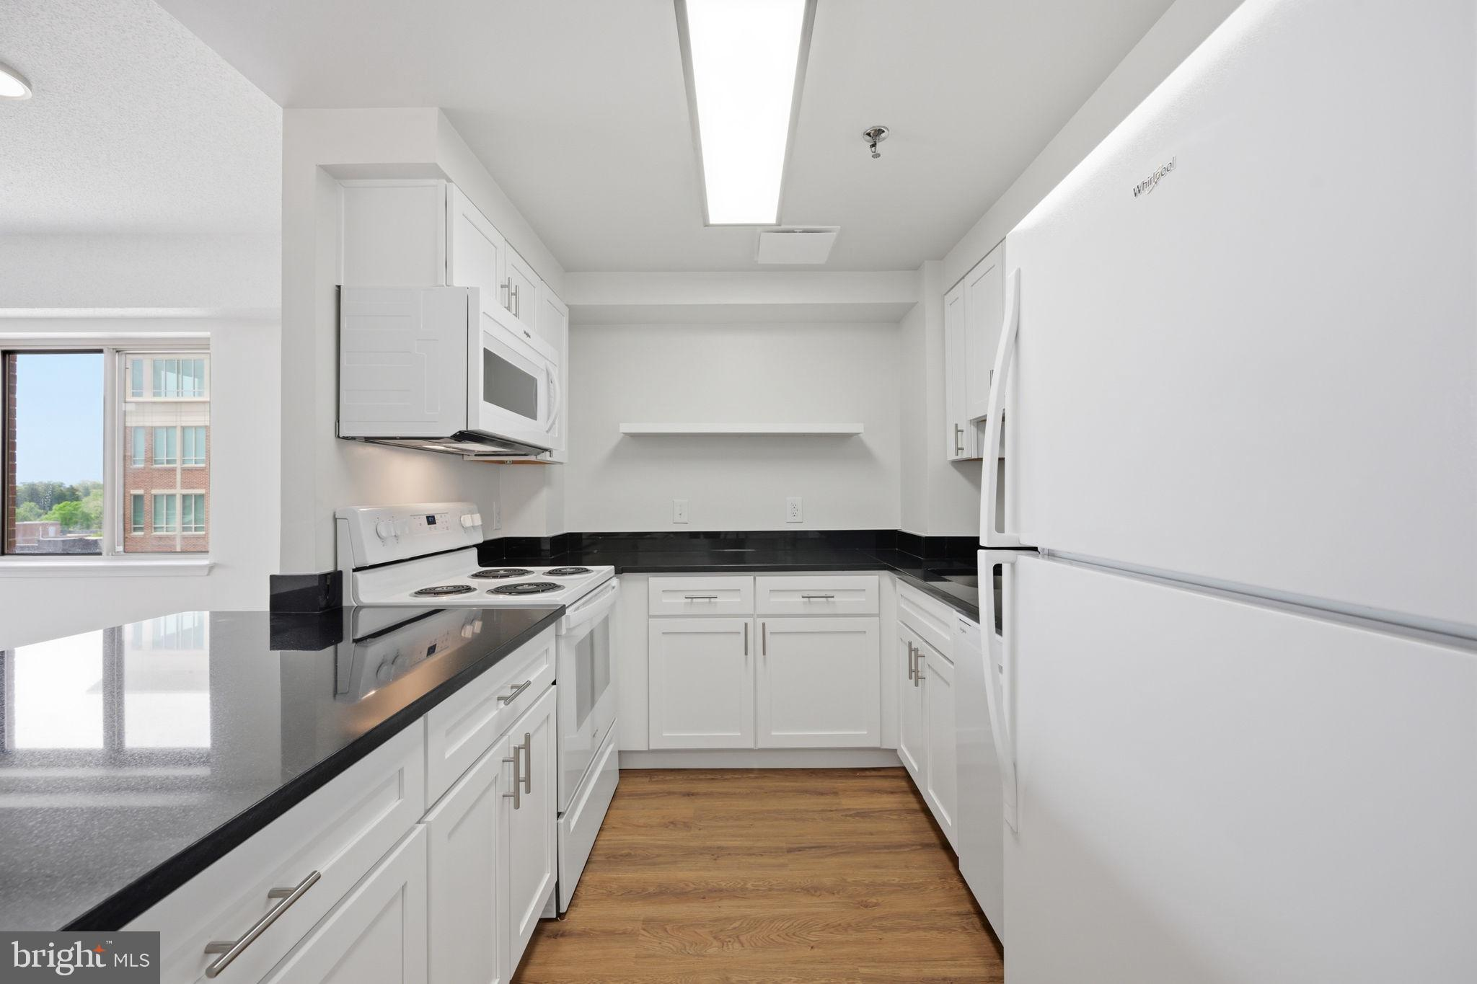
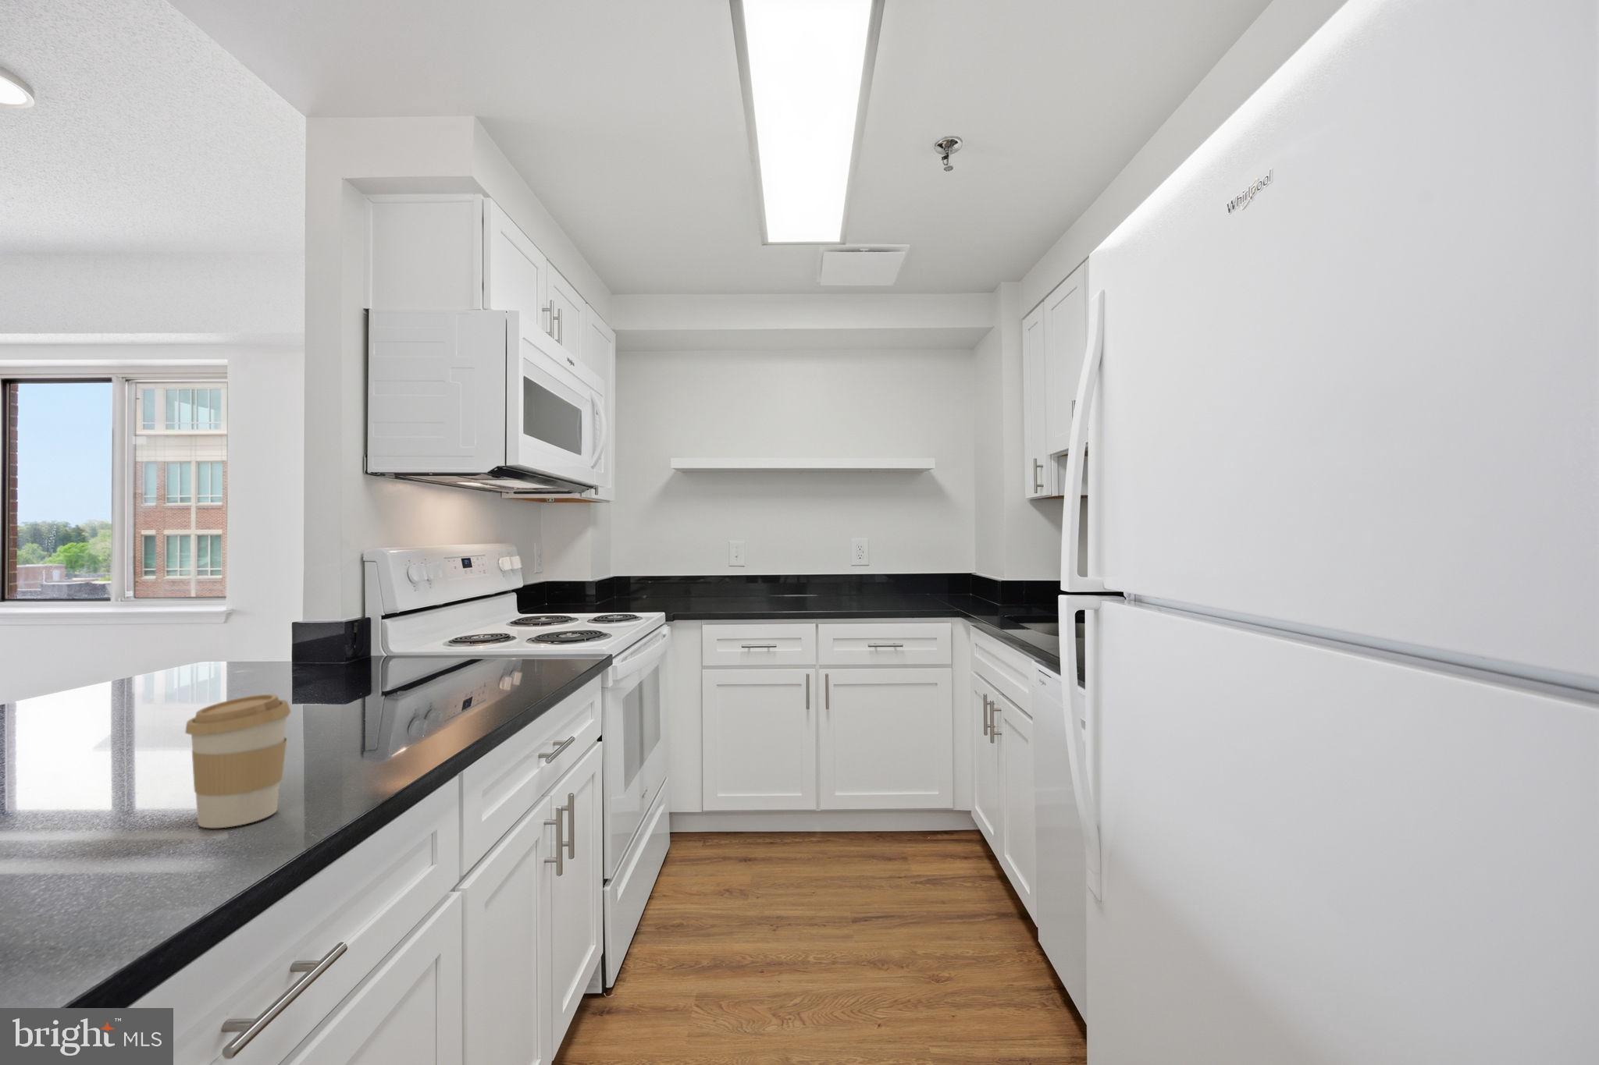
+ coffee cup [184,694,291,828]
